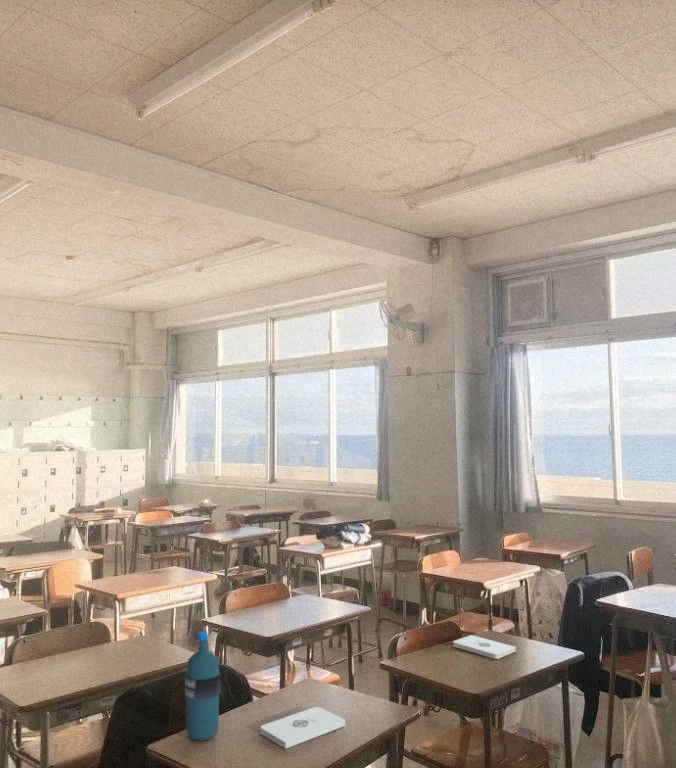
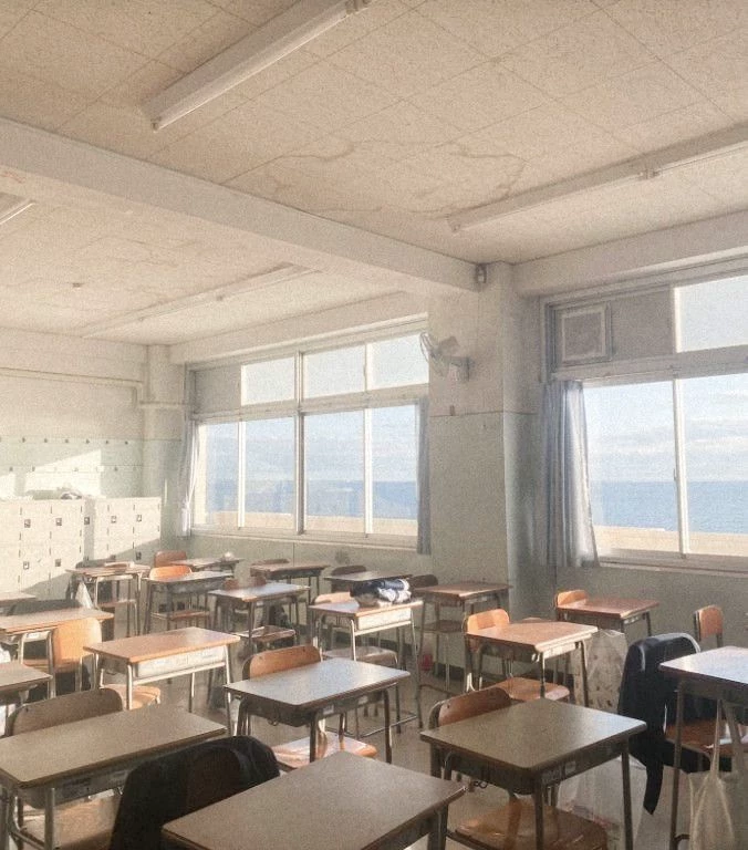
- notepad [452,634,517,660]
- water bottle [184,630,221,741]
- notepad [260,706,346,750]
